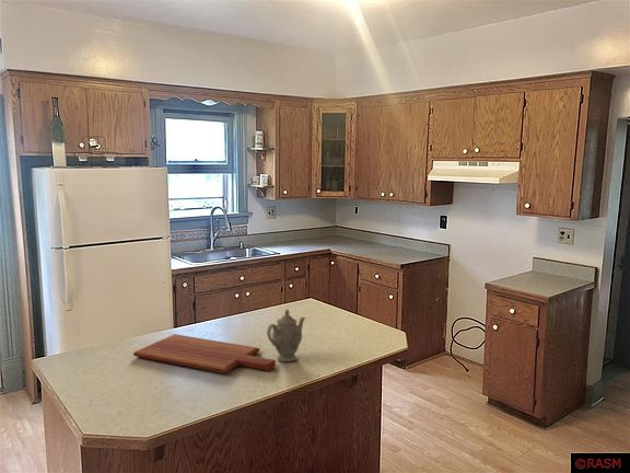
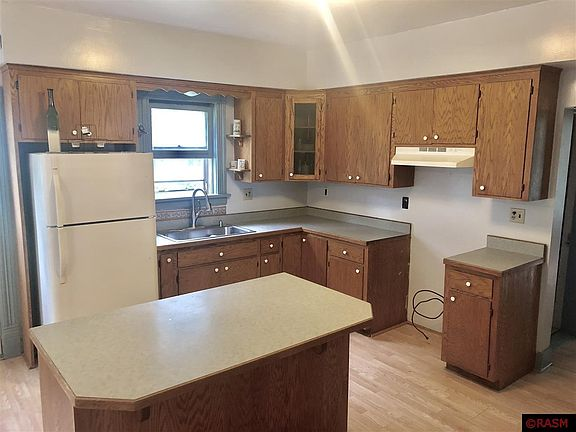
- cutting board [132,333,277,374]
- chinaware [266,308,306,364]
